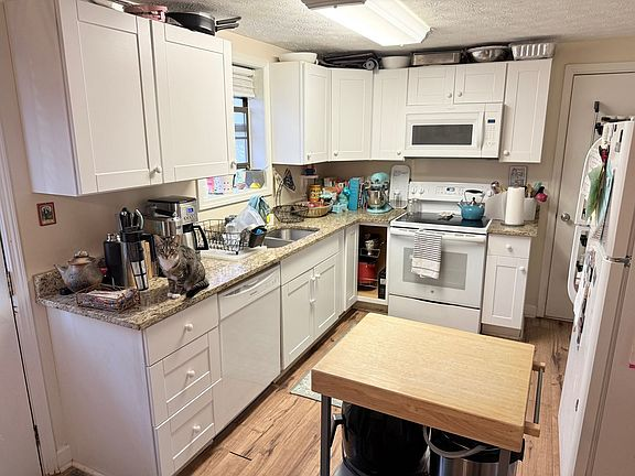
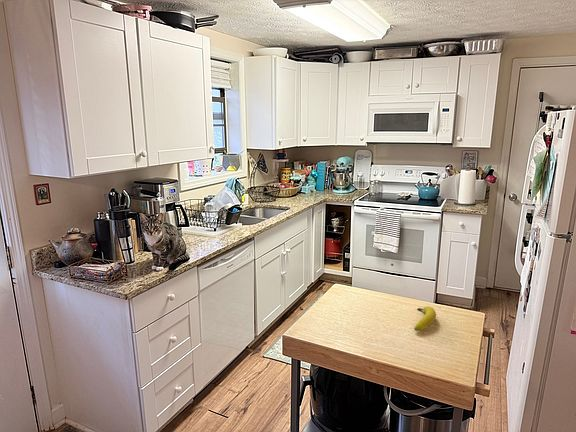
+ fruit [413,305,437,332]
